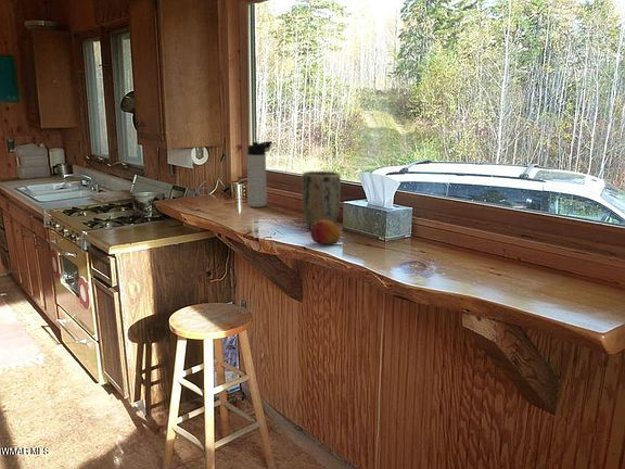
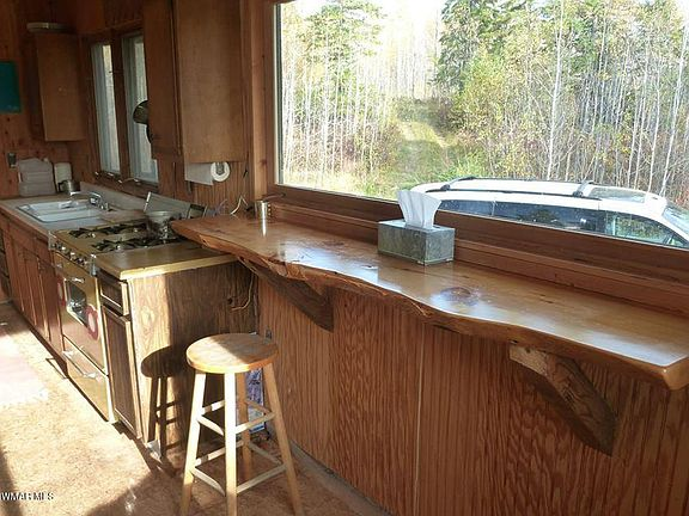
- thermos bottle [246,140,273,208]
- plant pot [301,170,342,230]
- fruit [309,220,341,245]
